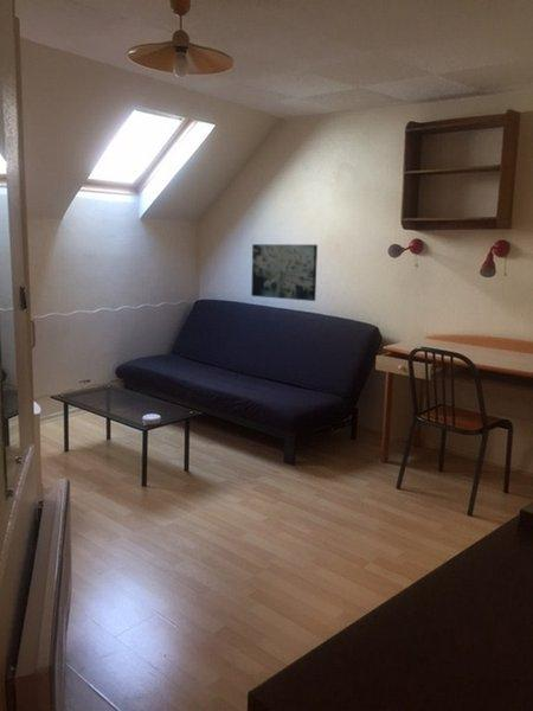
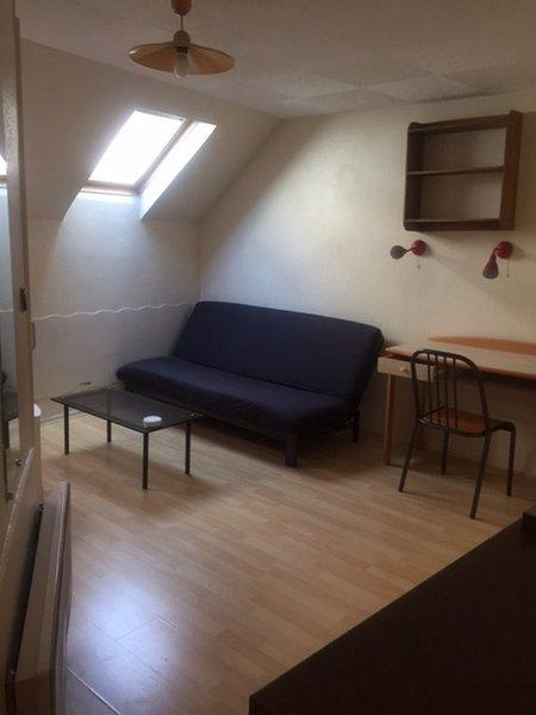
- wall art [250,243,319,302]
